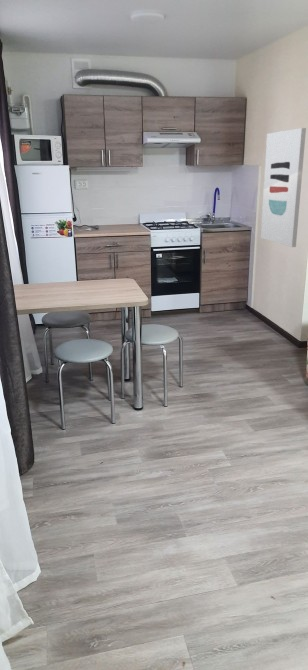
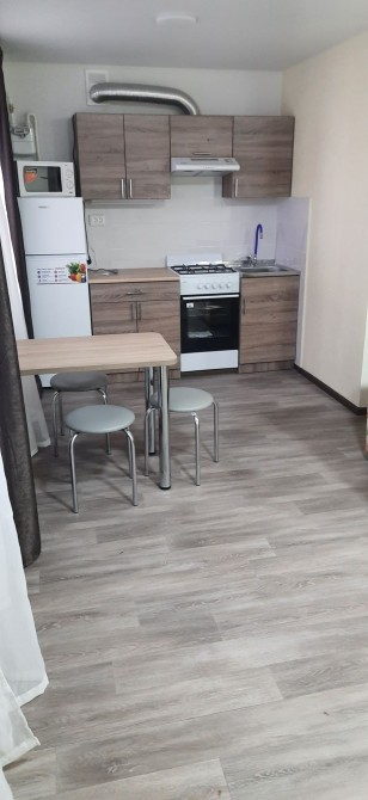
- wall art [260,127,307,248]
